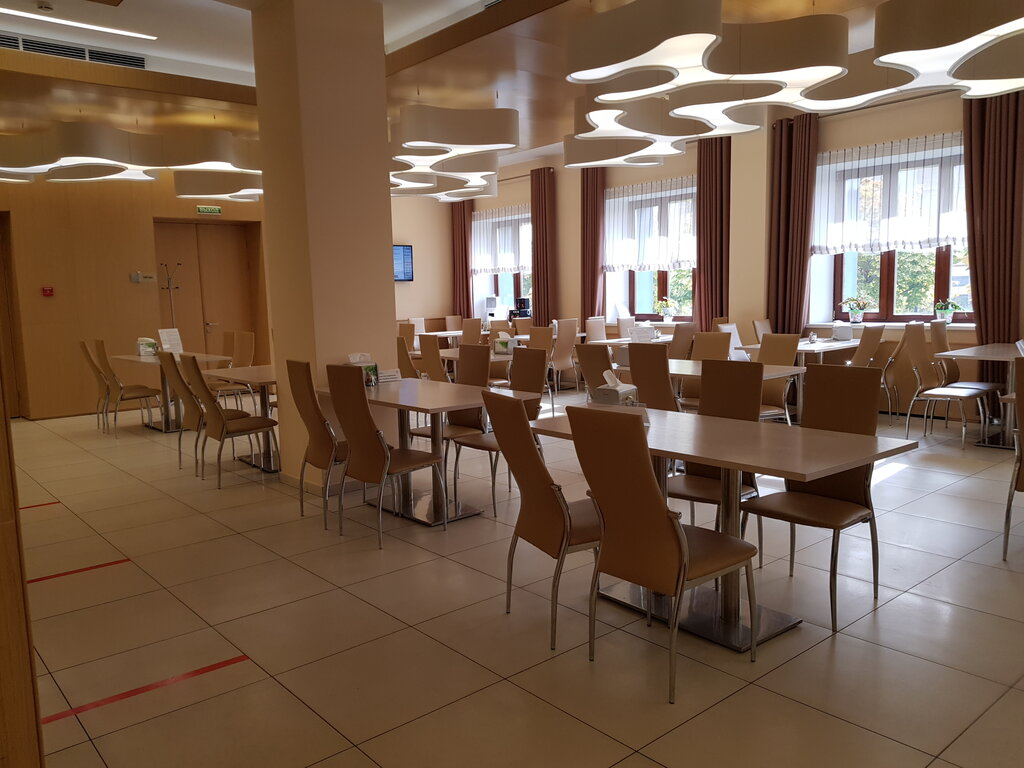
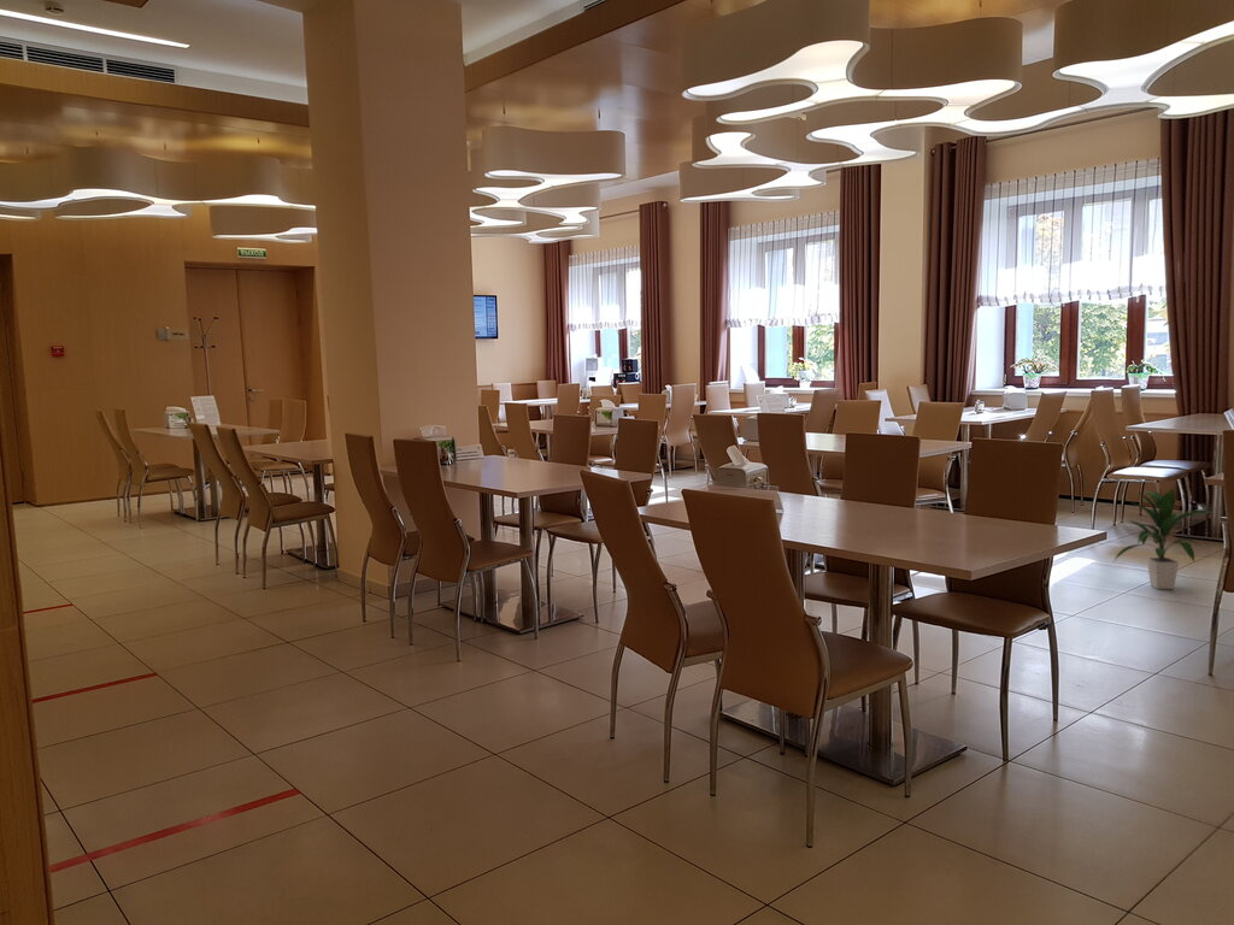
+ indoor plant [1112,485,1212,590]
